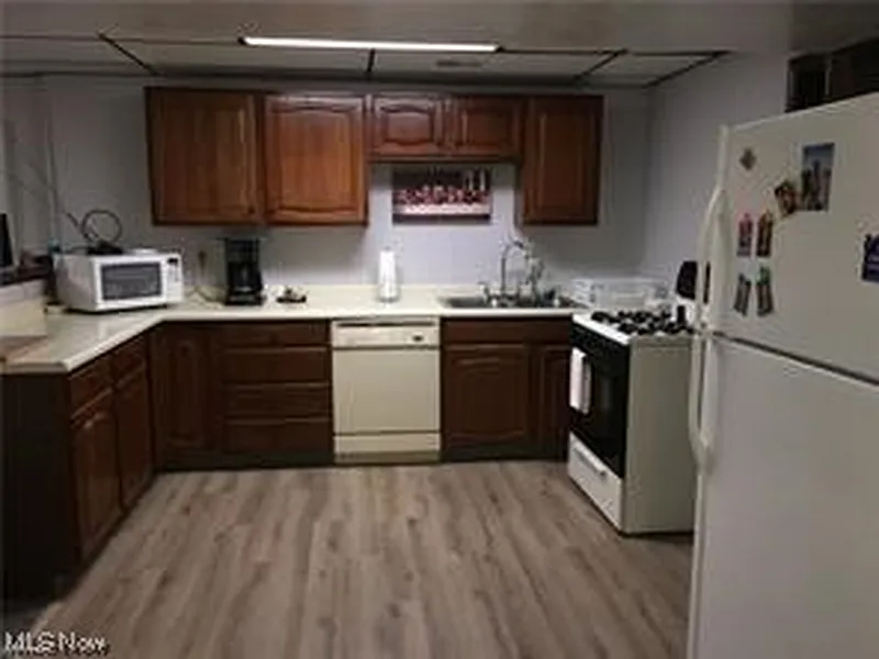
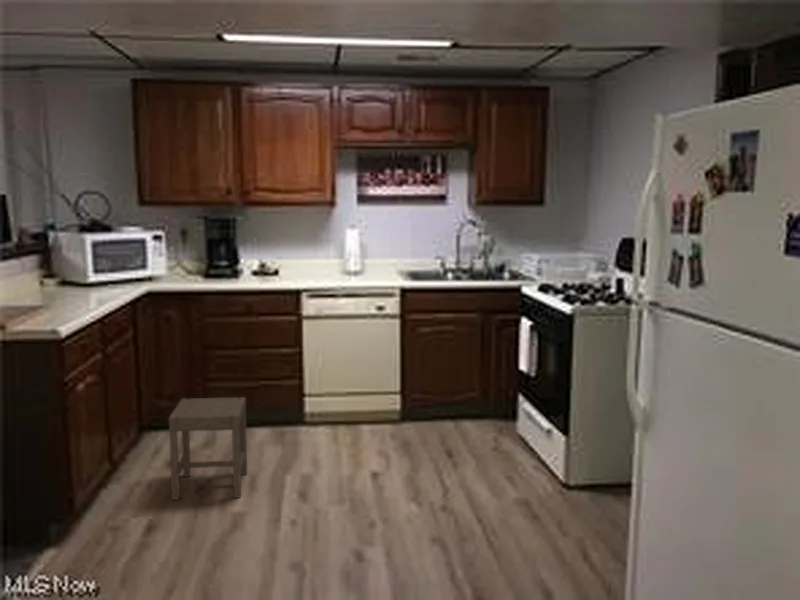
+ stool [168,396,248,501]
